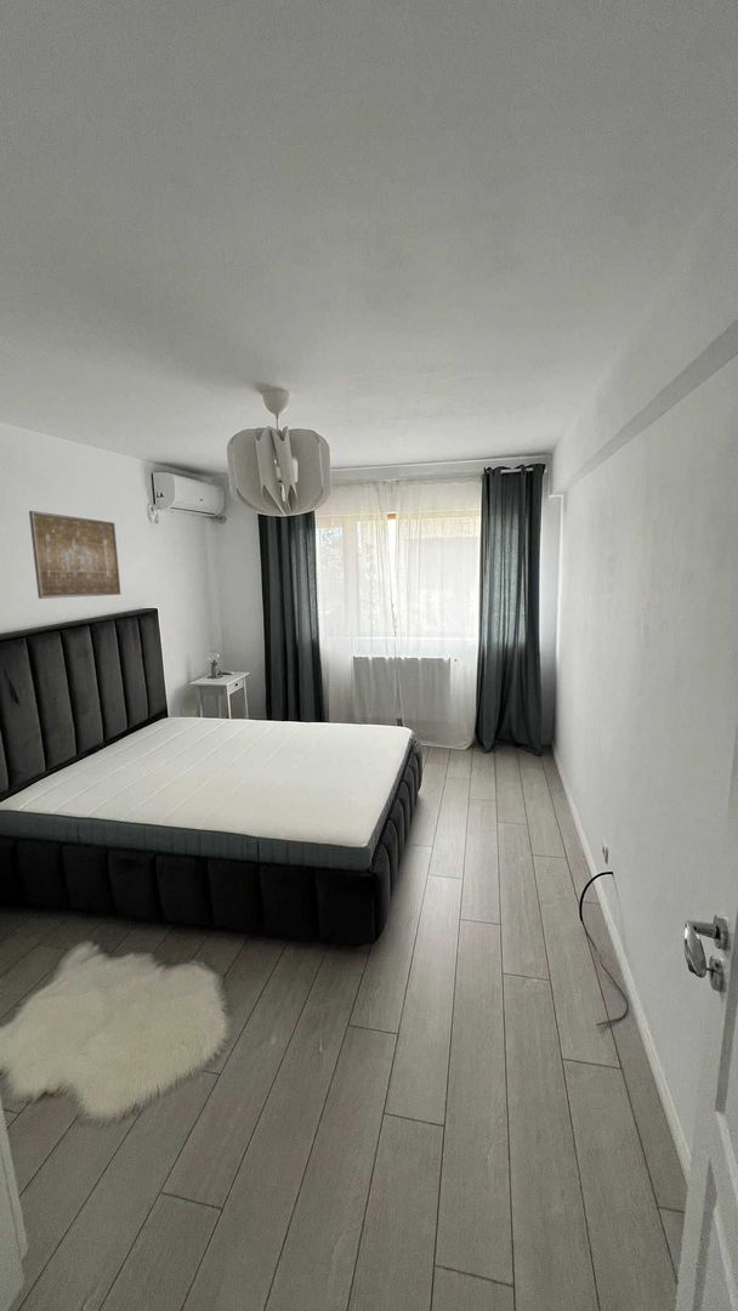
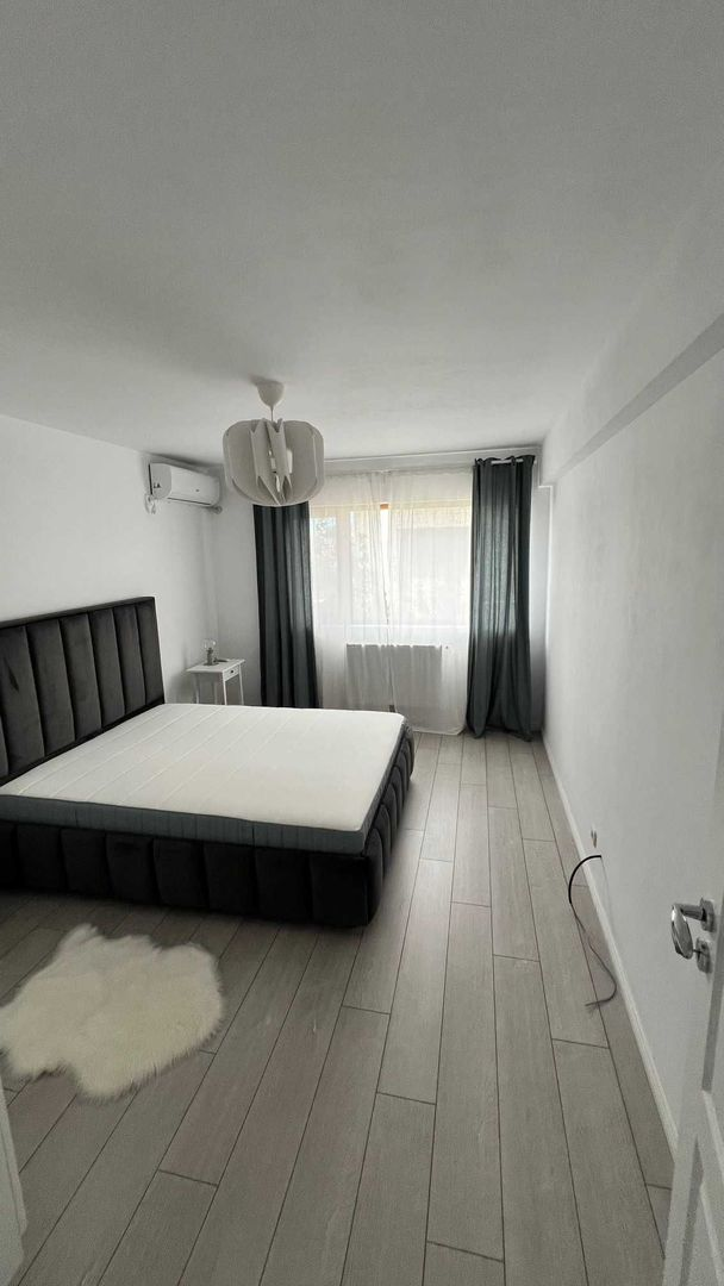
- wall art [28,510,121,600]
